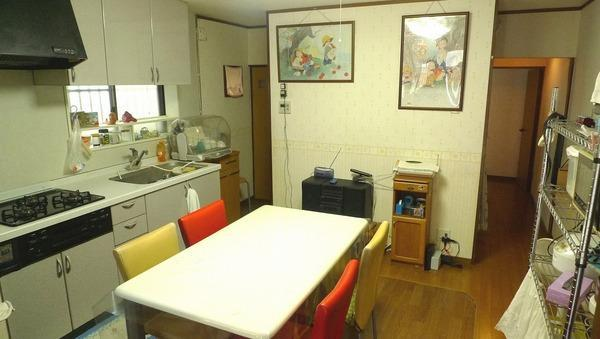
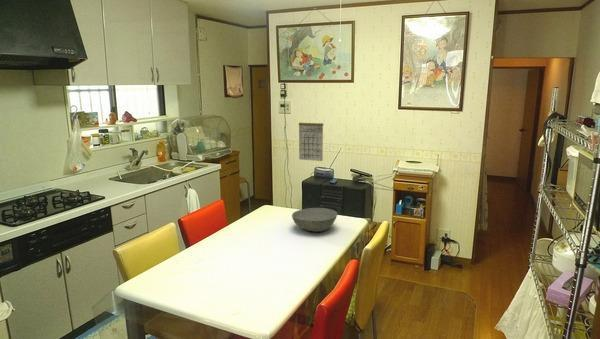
+ calendar [298,116,325,162]
+ bowl [291,207,338,233]
